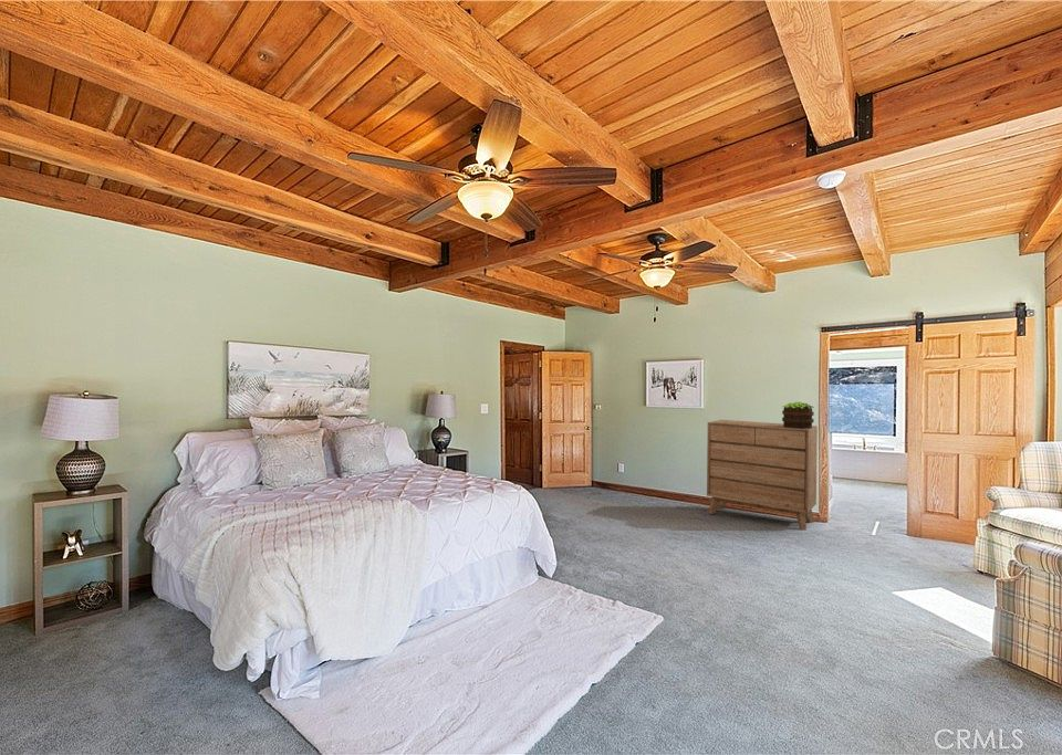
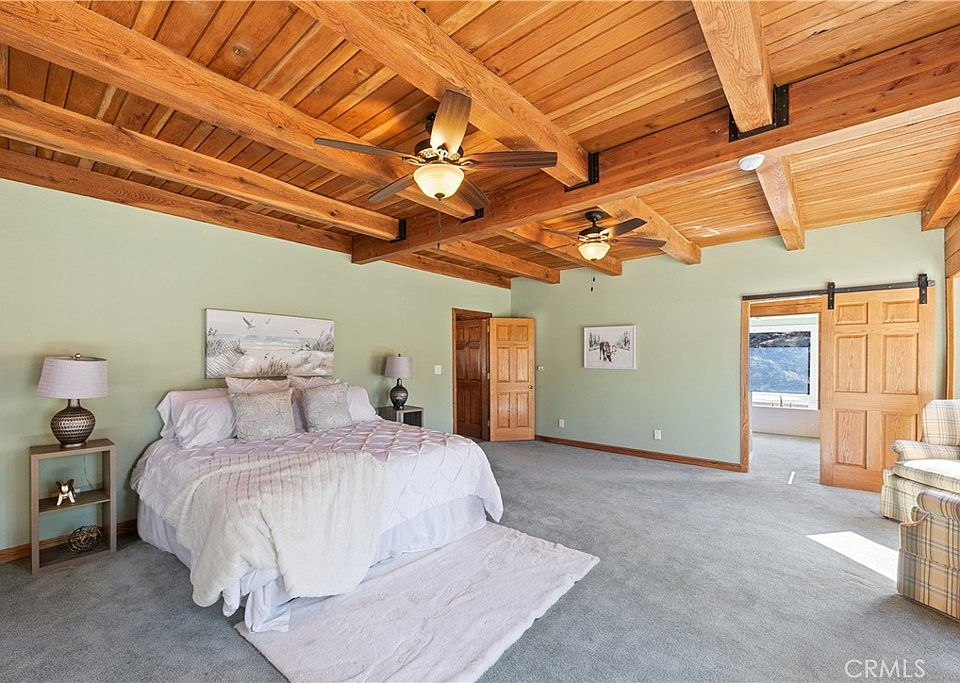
- potted plant [781,401,815,429]
- dresser [706,419,819,532]
